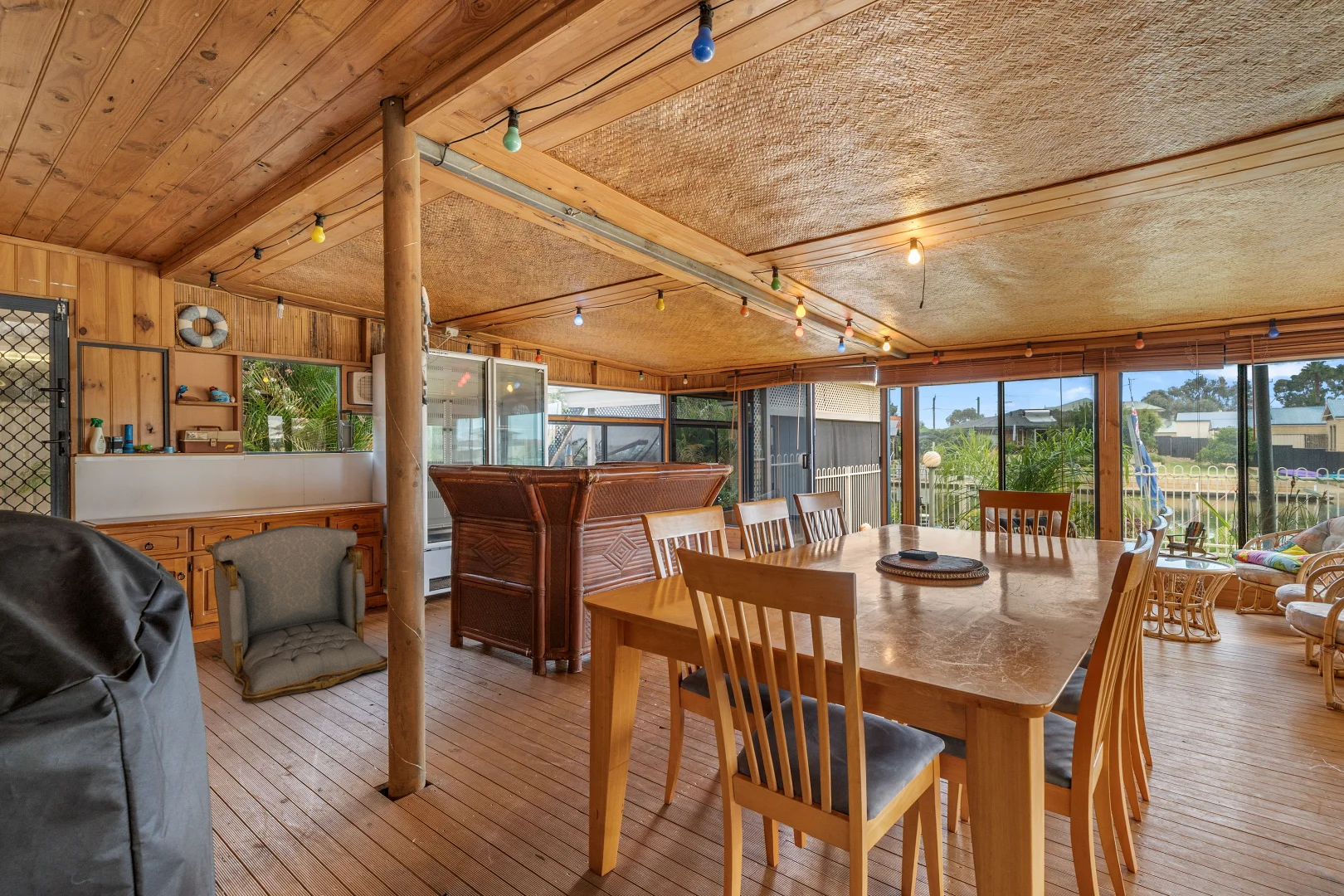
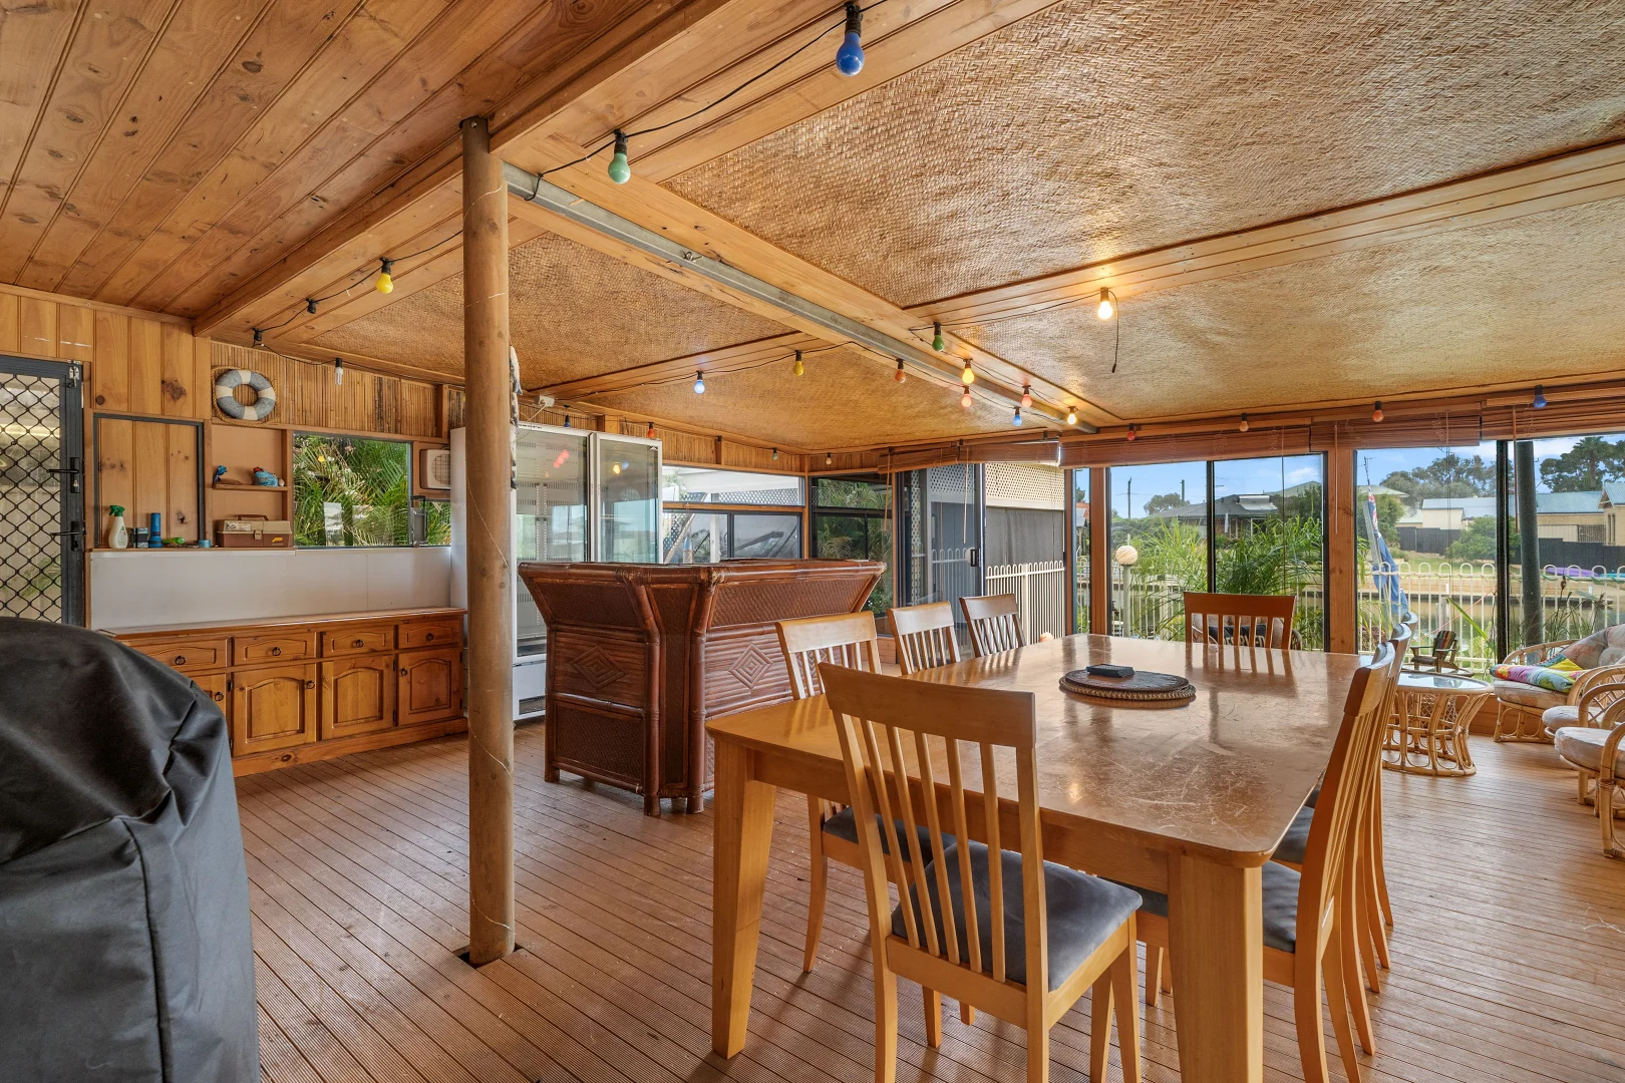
- armchair [204,525,388,704]
